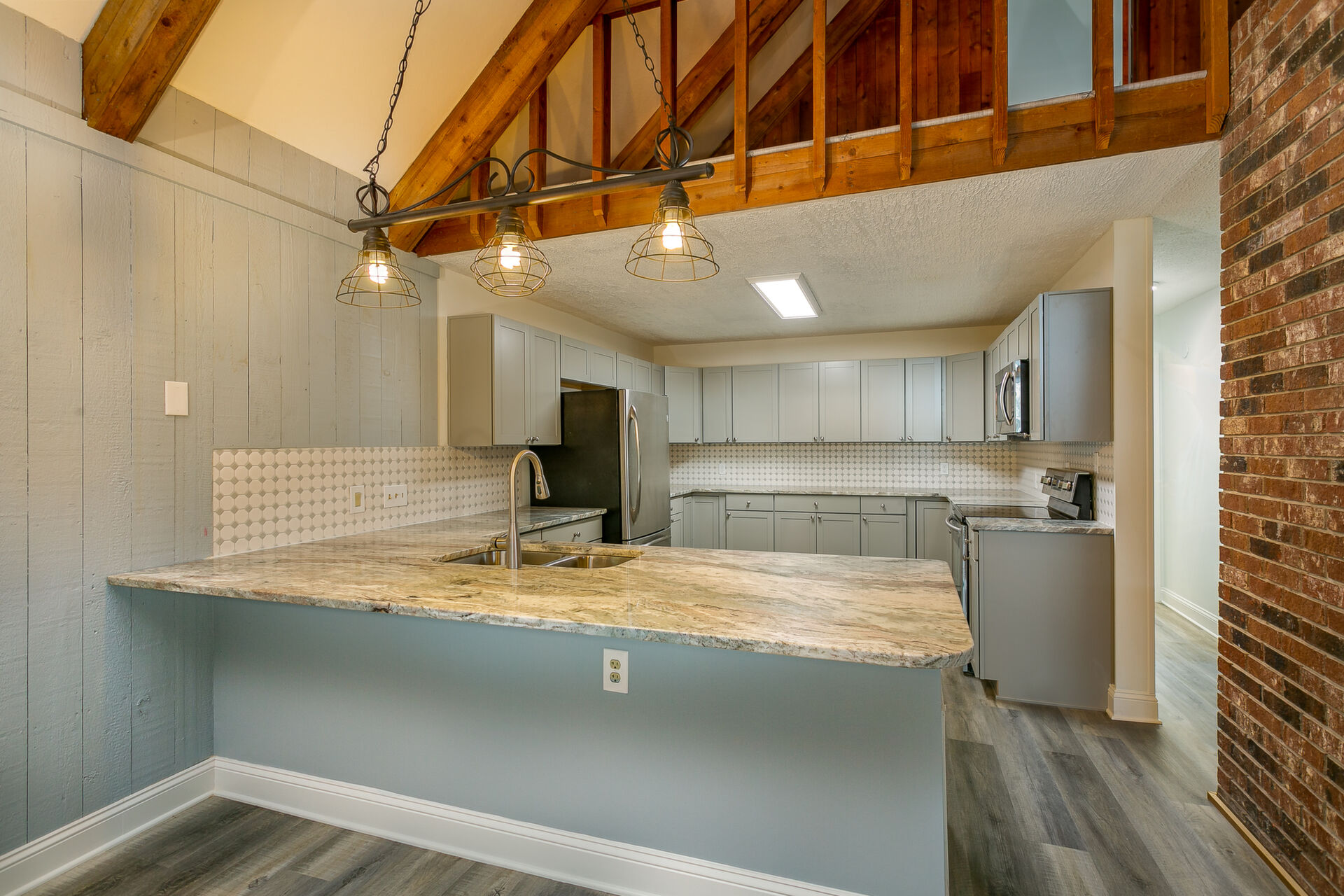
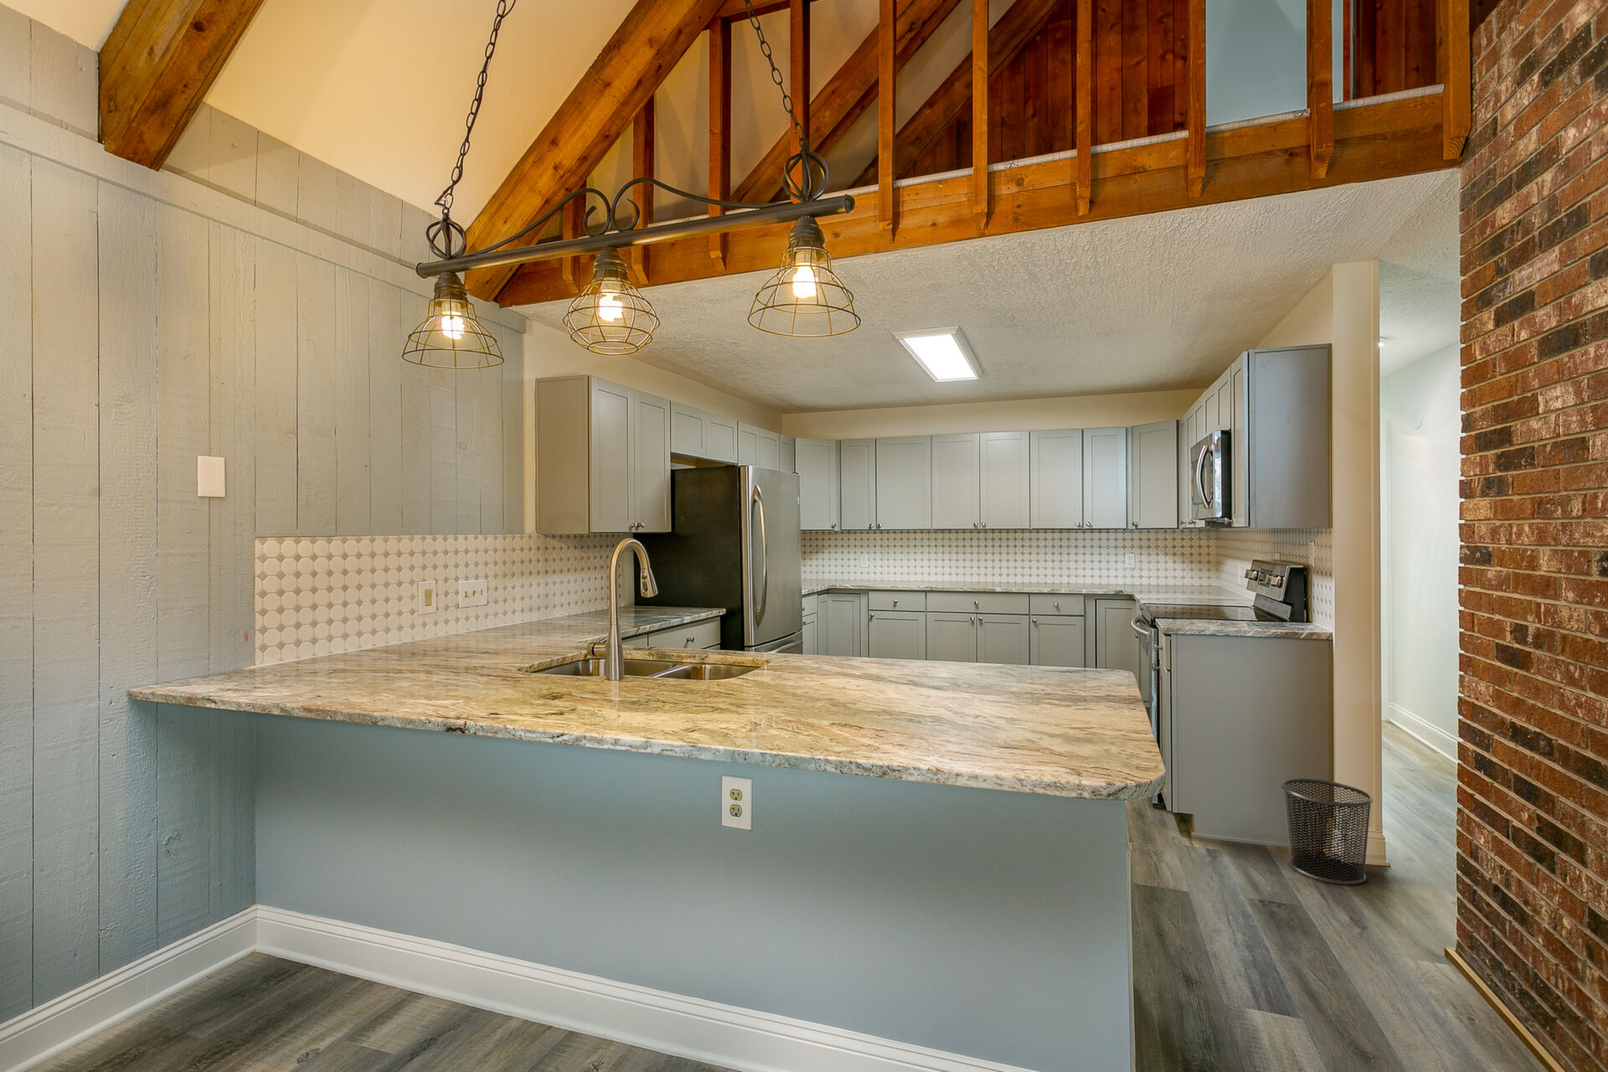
+ waste bin [1280,778,1374,885]
